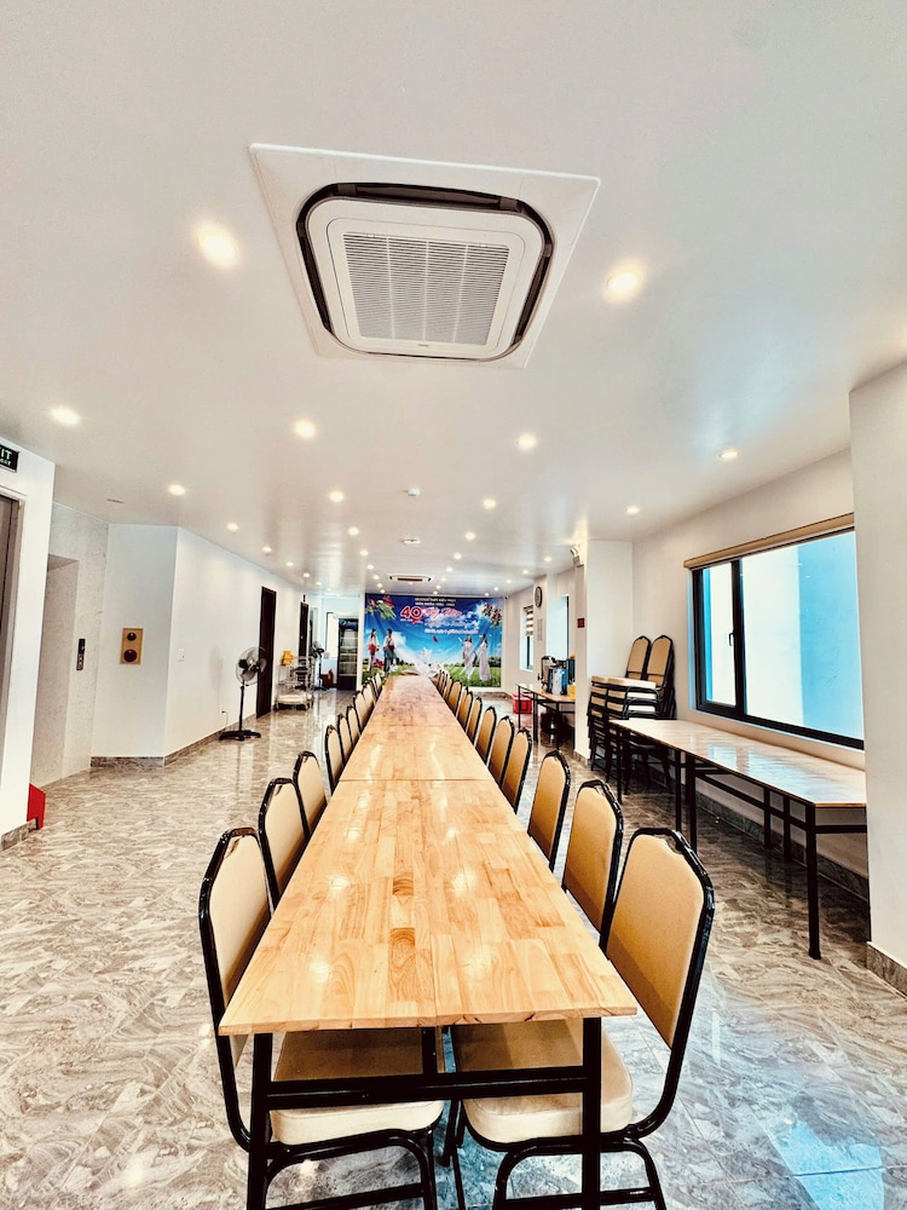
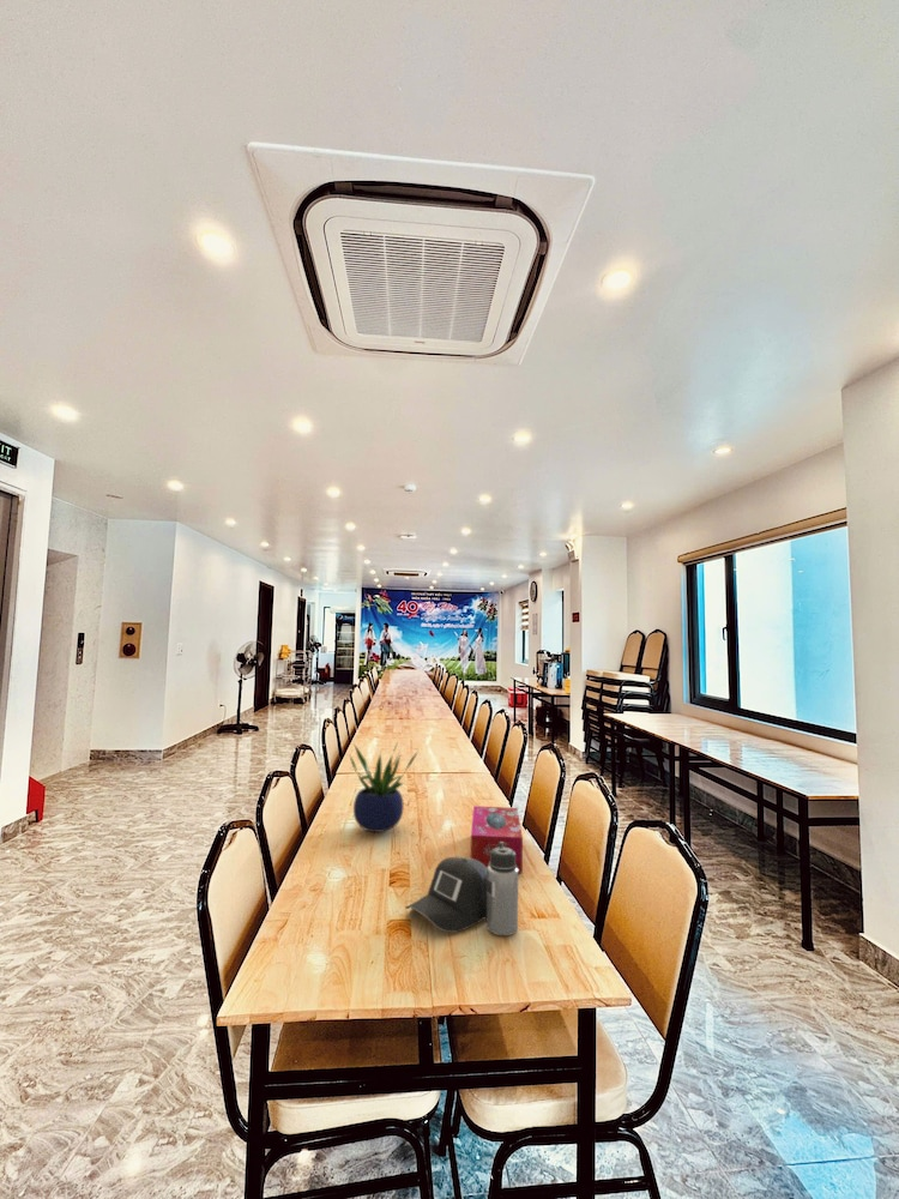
+ tissue box [470,805,524,874]
+ potted plant [349,741,420,833]
+ water bottle [404,842,519,936]
